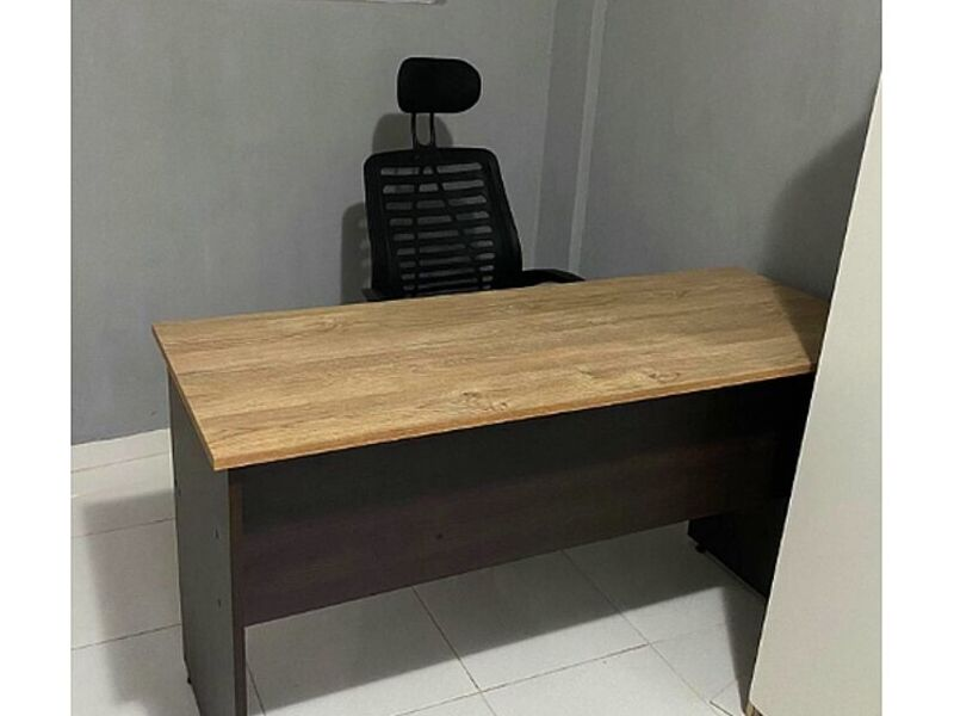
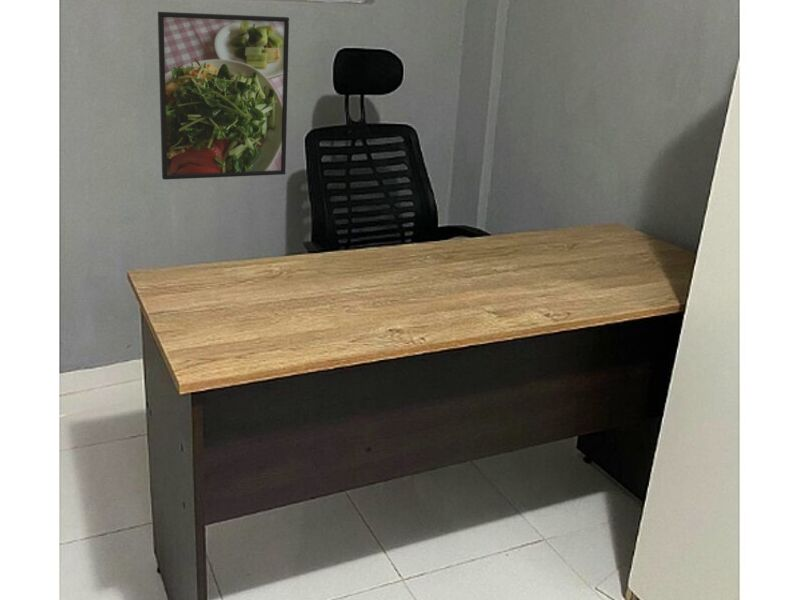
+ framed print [157,11,290,181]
